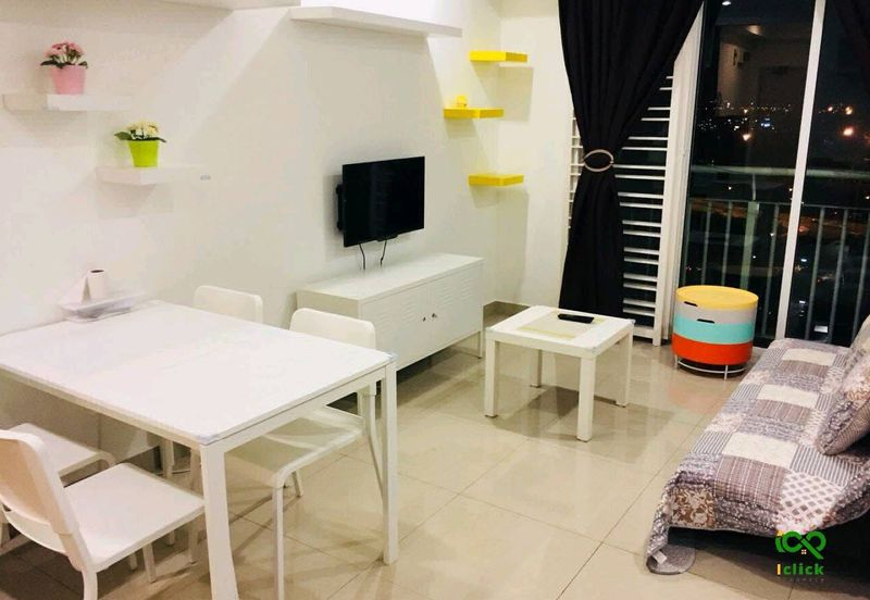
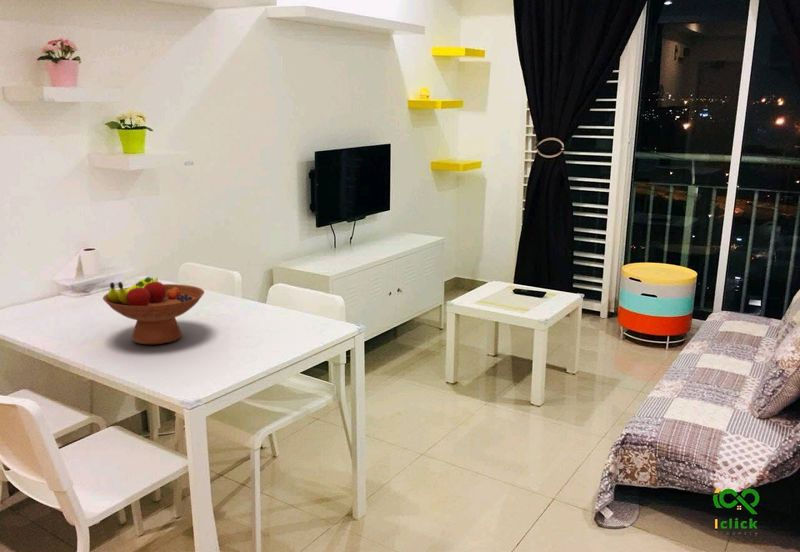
+ fruit bowl [102,276,205,345]
